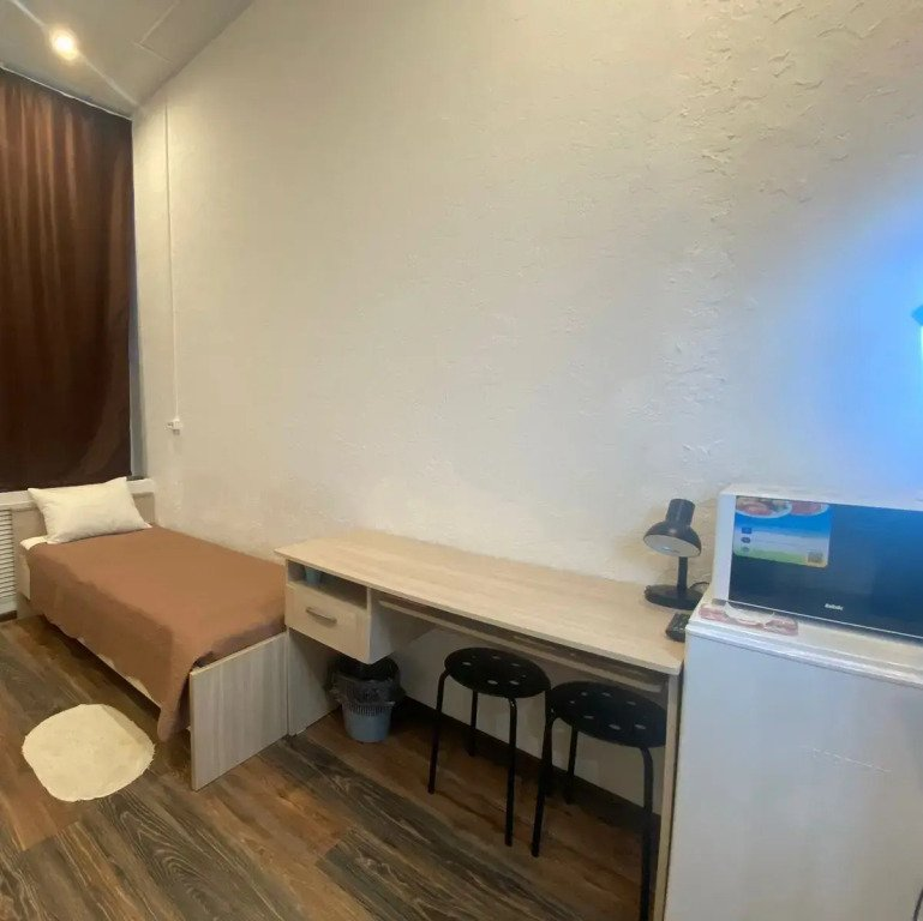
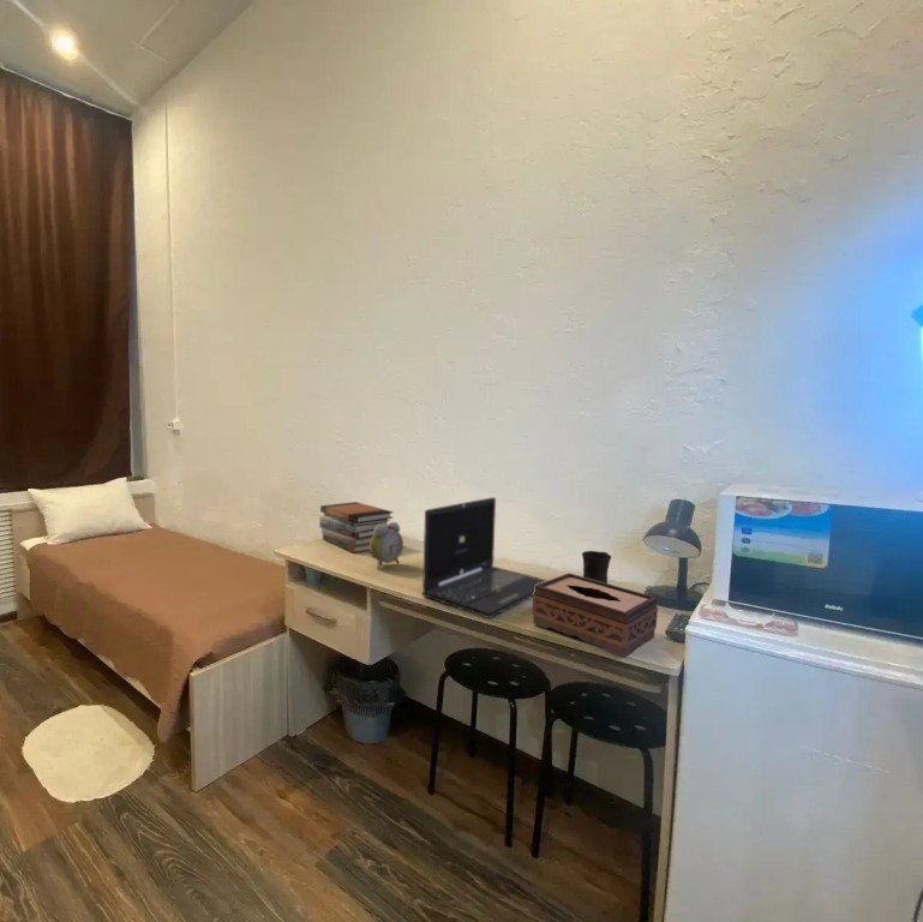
+ laptop [421,496,550,619]
+ book stack [318,501,395,555]
+ tissue box [532,573,659,659]
+ mug [581,550,612,583]
+ alarm clock [368,521,404,570]
